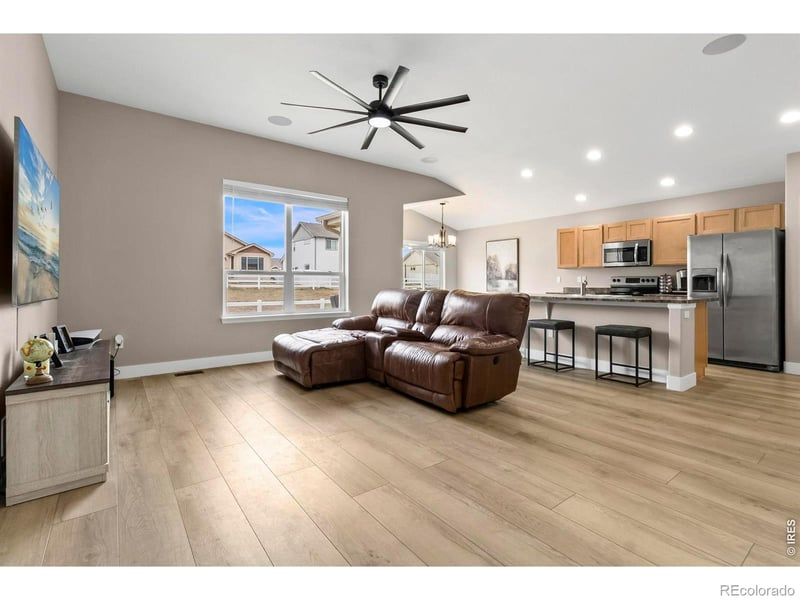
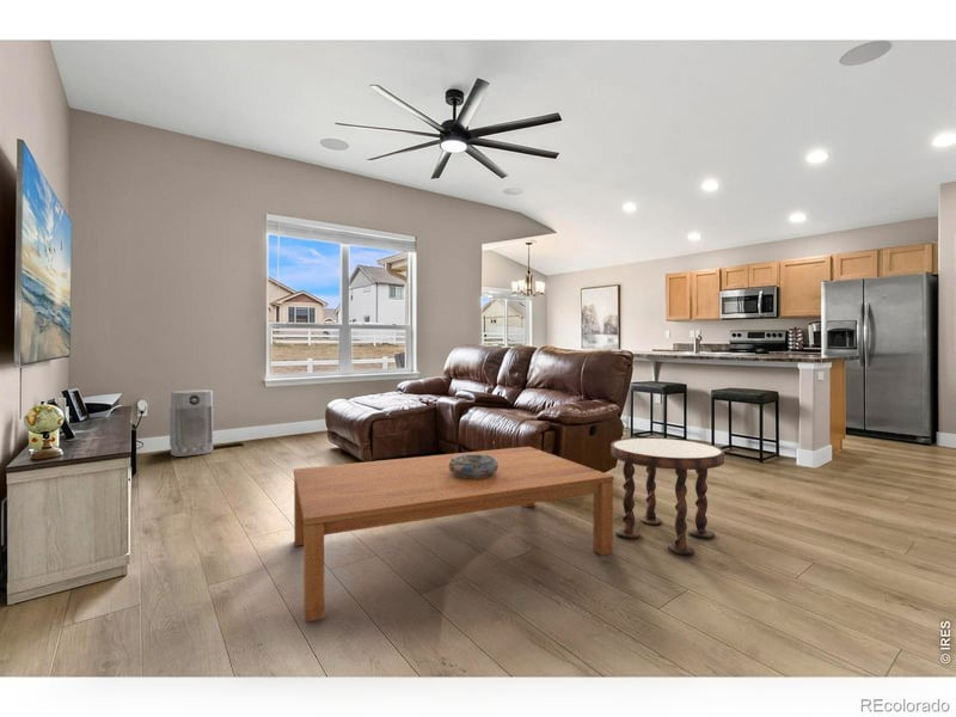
+ decorative bowl [448,454,498,479]
+ coffee table [293,446,615,623]
+ side table [609,436,725,556]
+ air purifier [168,388,214,458]
